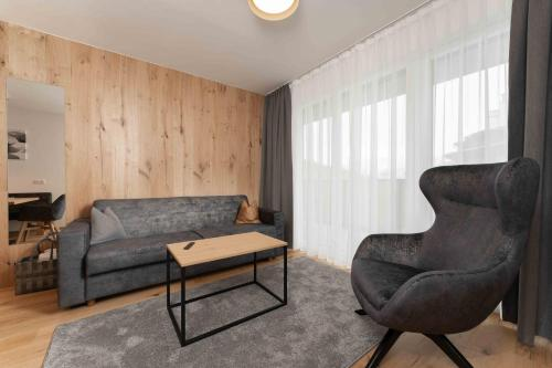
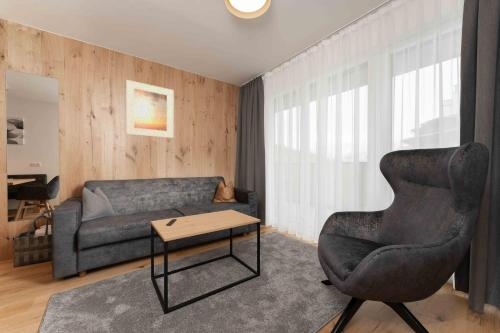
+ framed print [125,79,174,139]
